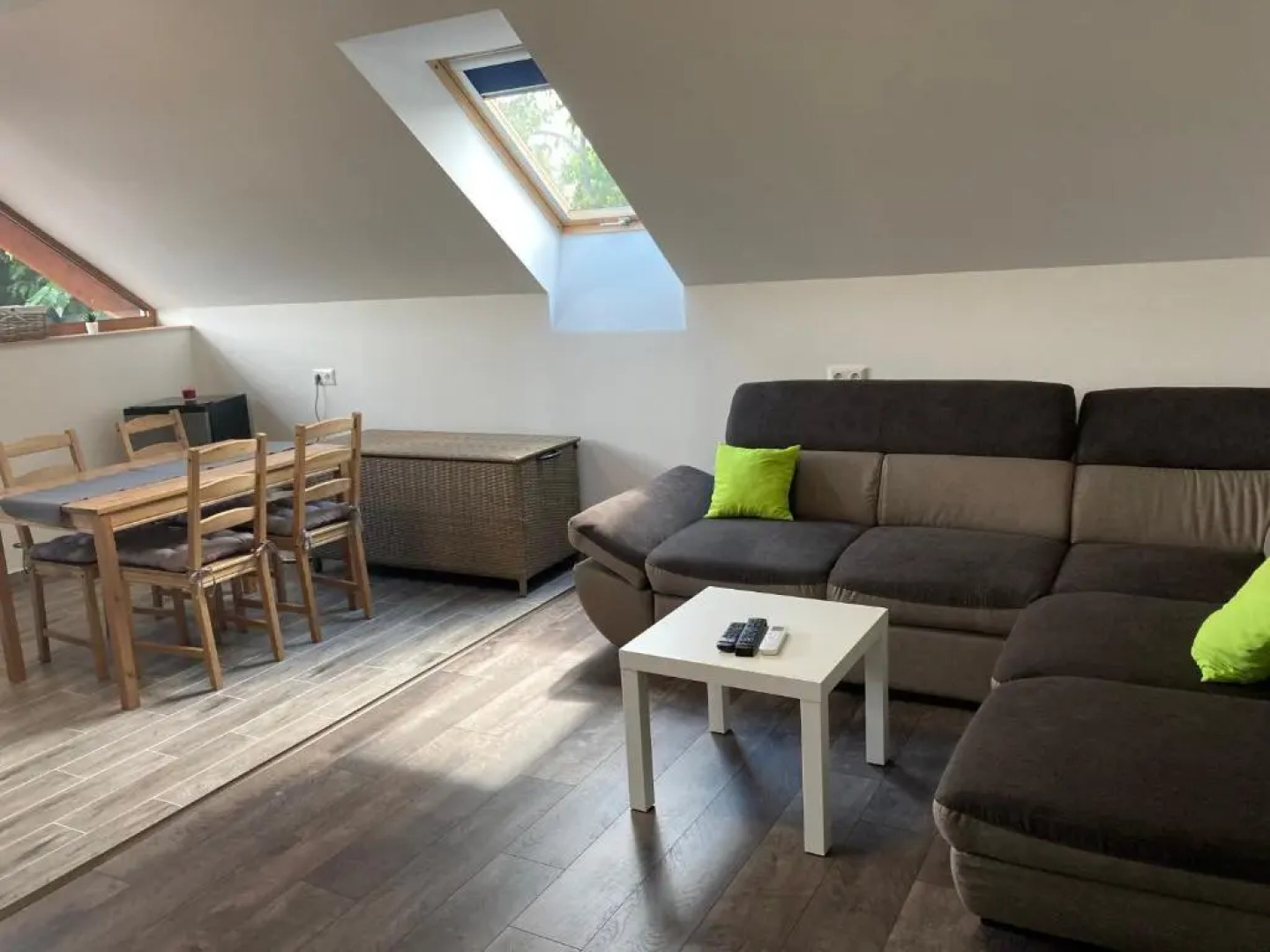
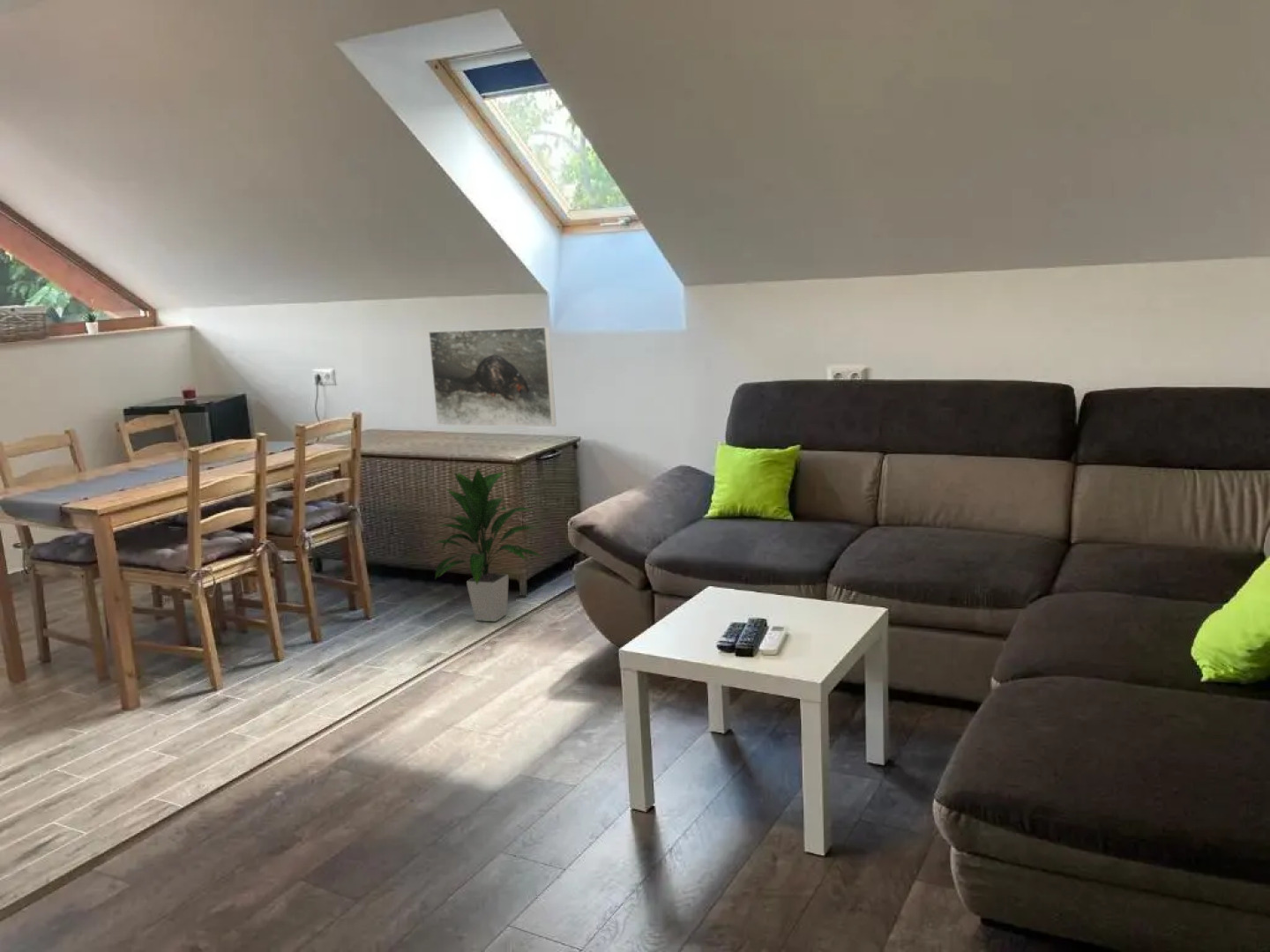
+ indoor plant [429,467,544,622]
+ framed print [428,325,557,428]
